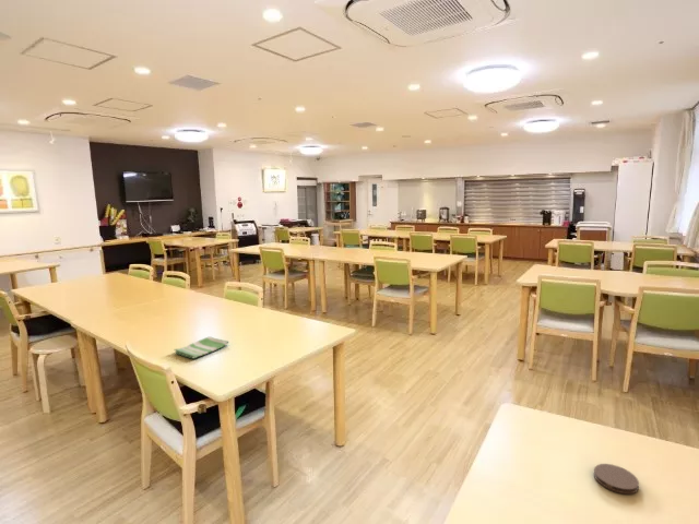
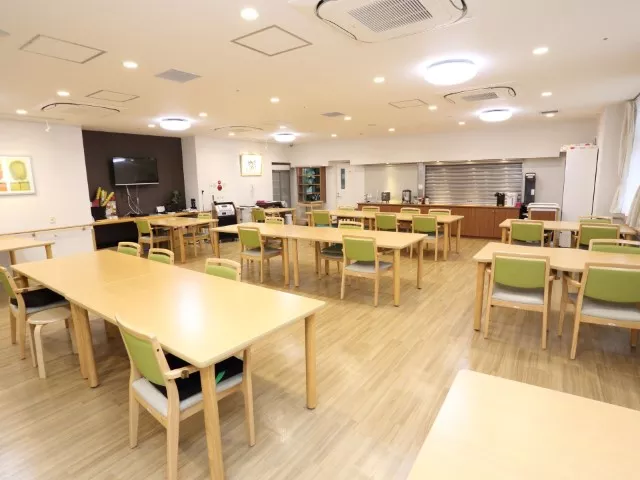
- dish towel [173,336,230,359]
- coaster [593,463,640,495]
